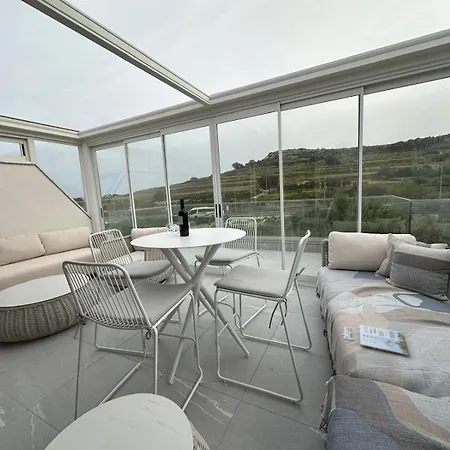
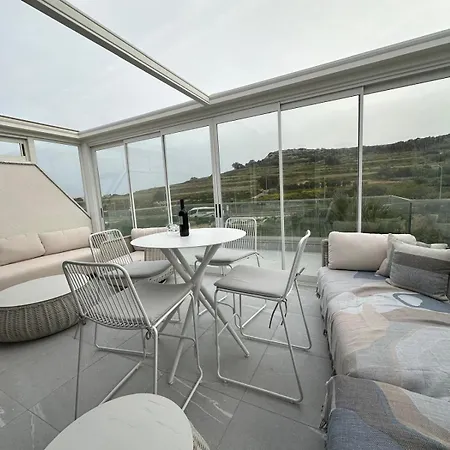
- magazine [341,324,408,357]
